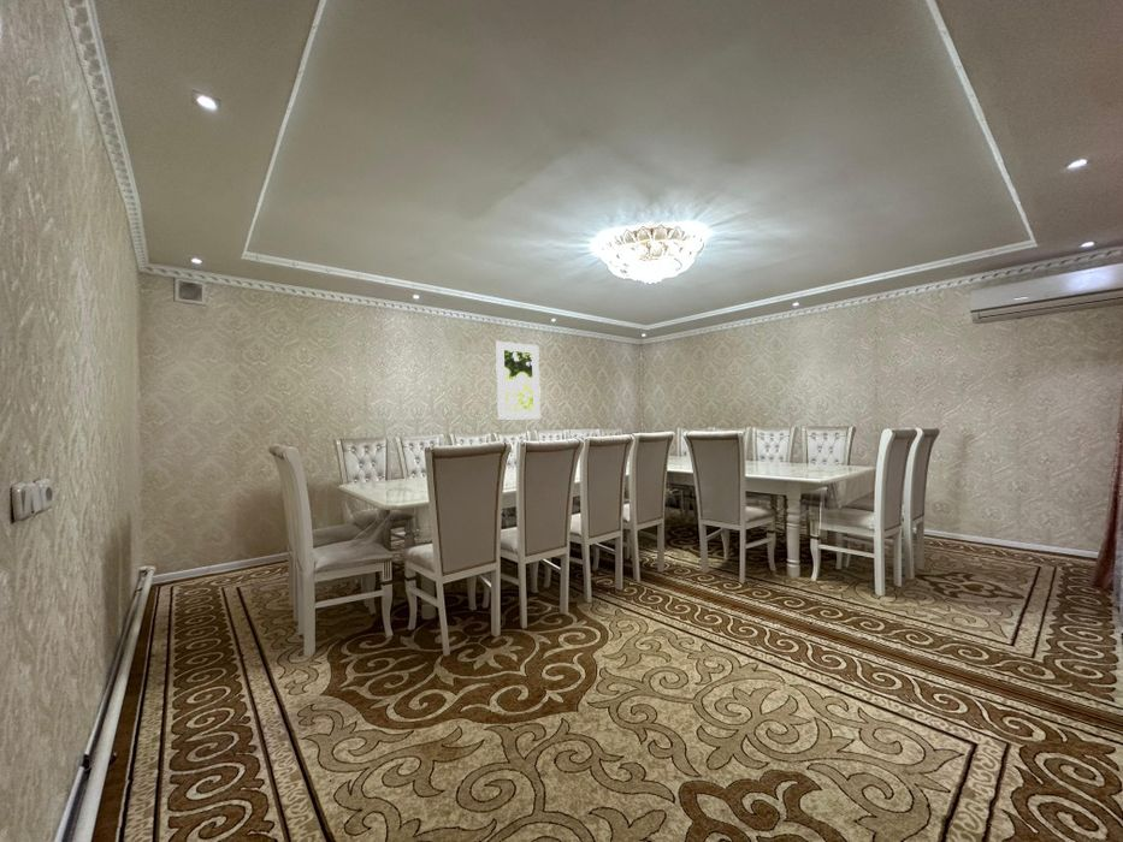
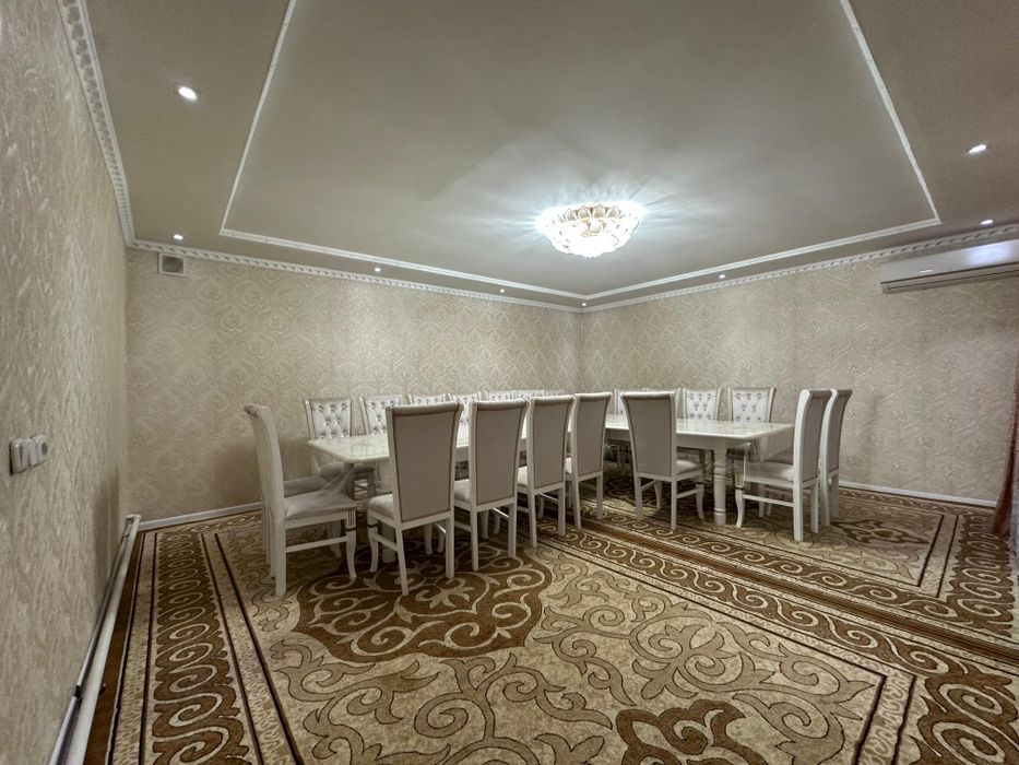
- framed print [495,340,542,421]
